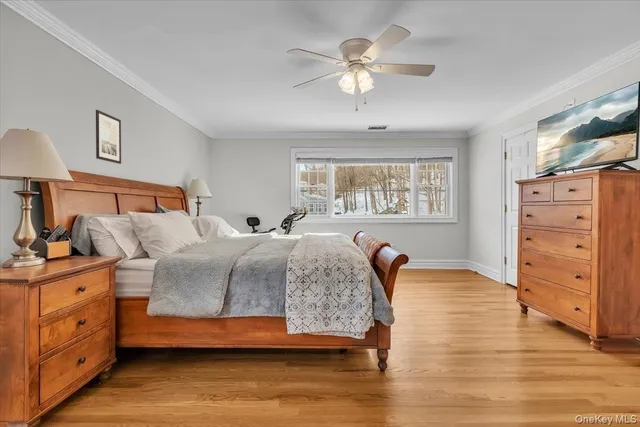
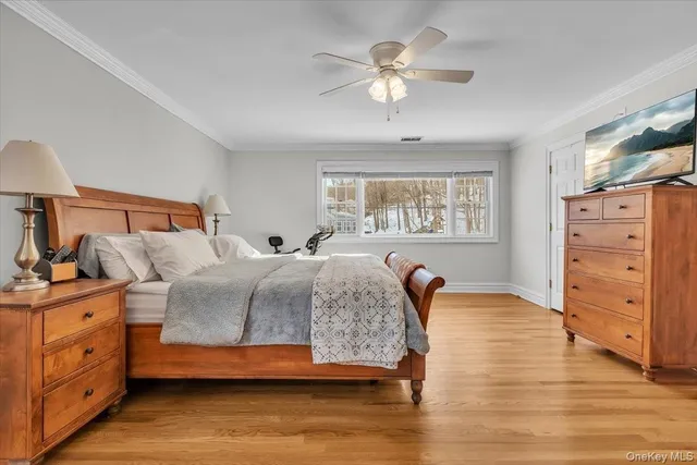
- wall art [95,109,122,165]
